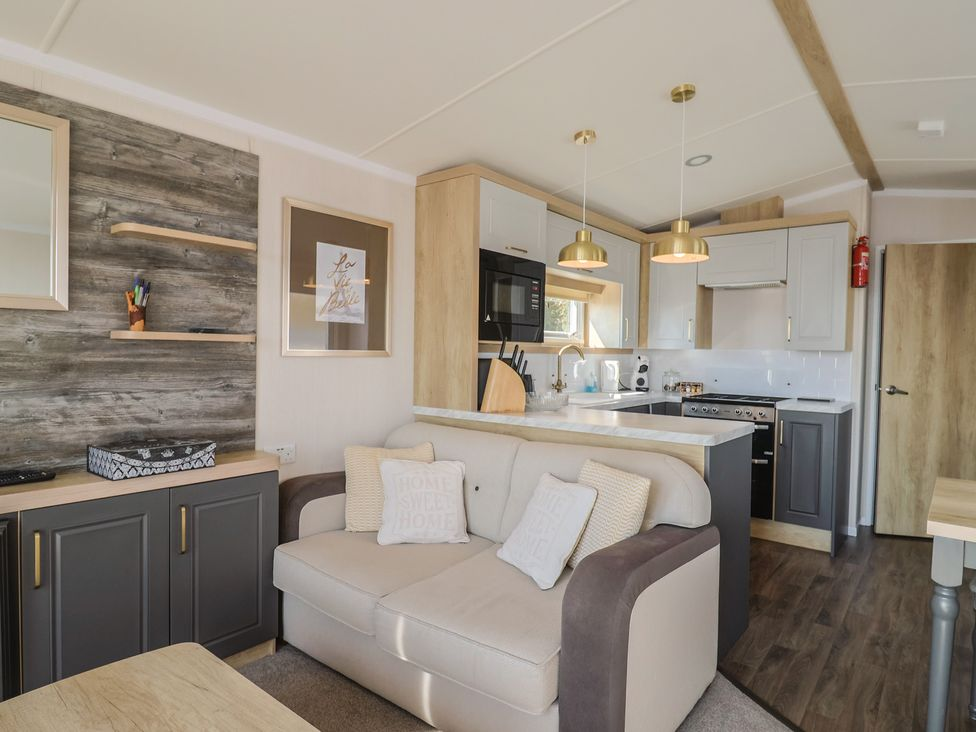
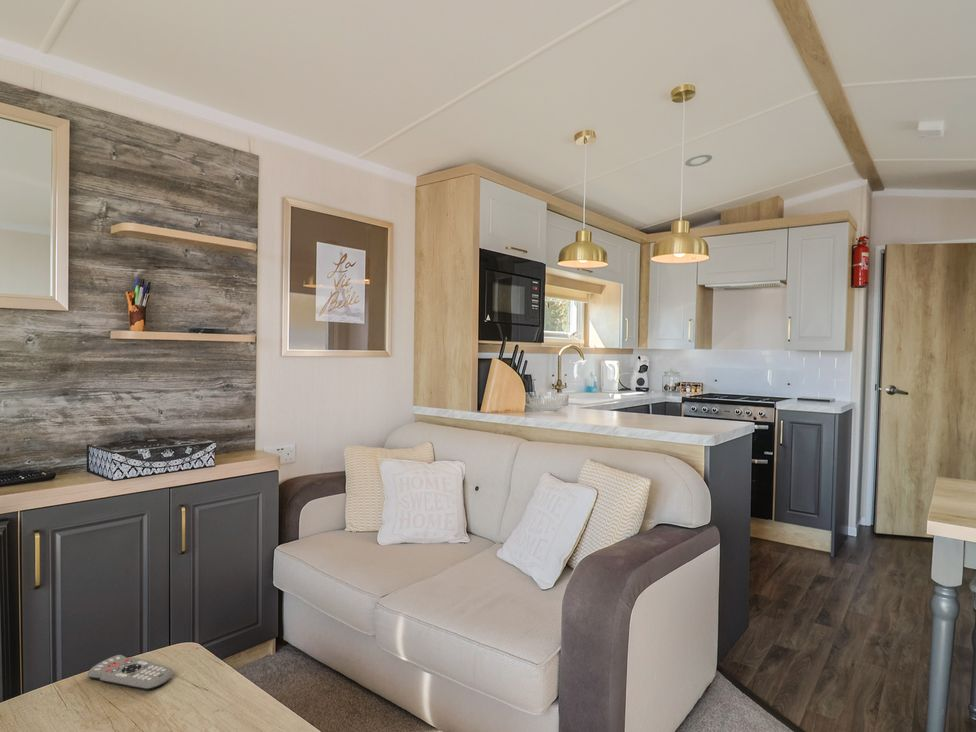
+ remote control [87,654,174,691]
